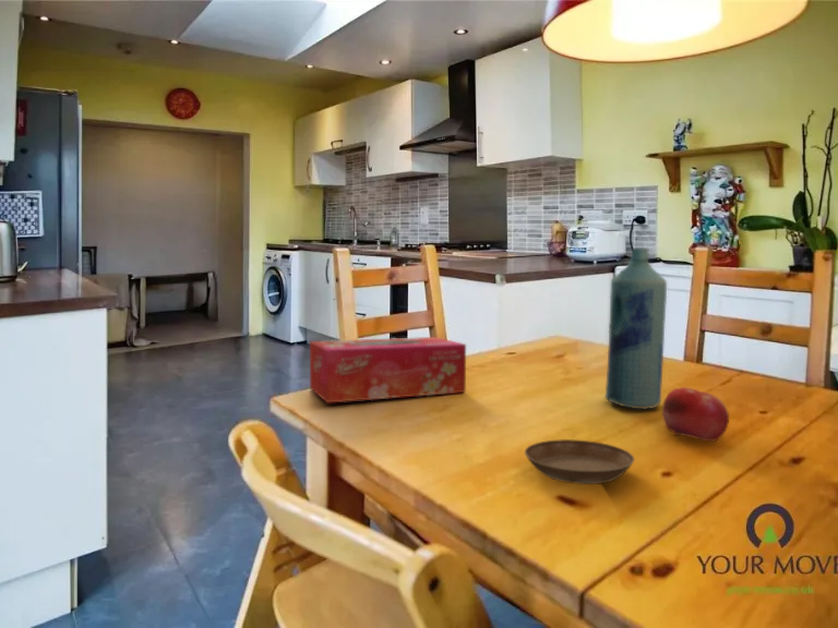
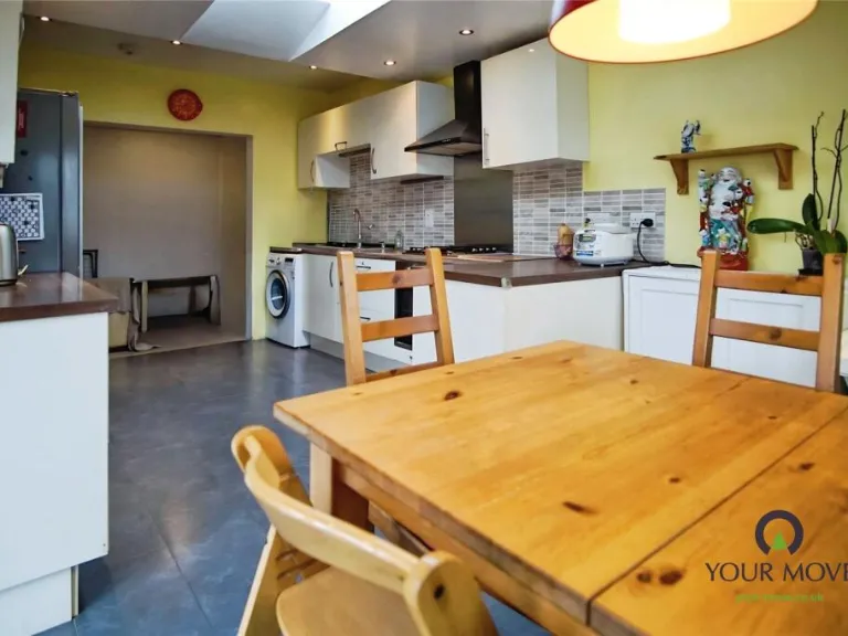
- bottle [603,246,668,410]
- tissue box [309,336,467,404]
- saucer [524,438,635,485]
- fruit [661,386,730,443]
